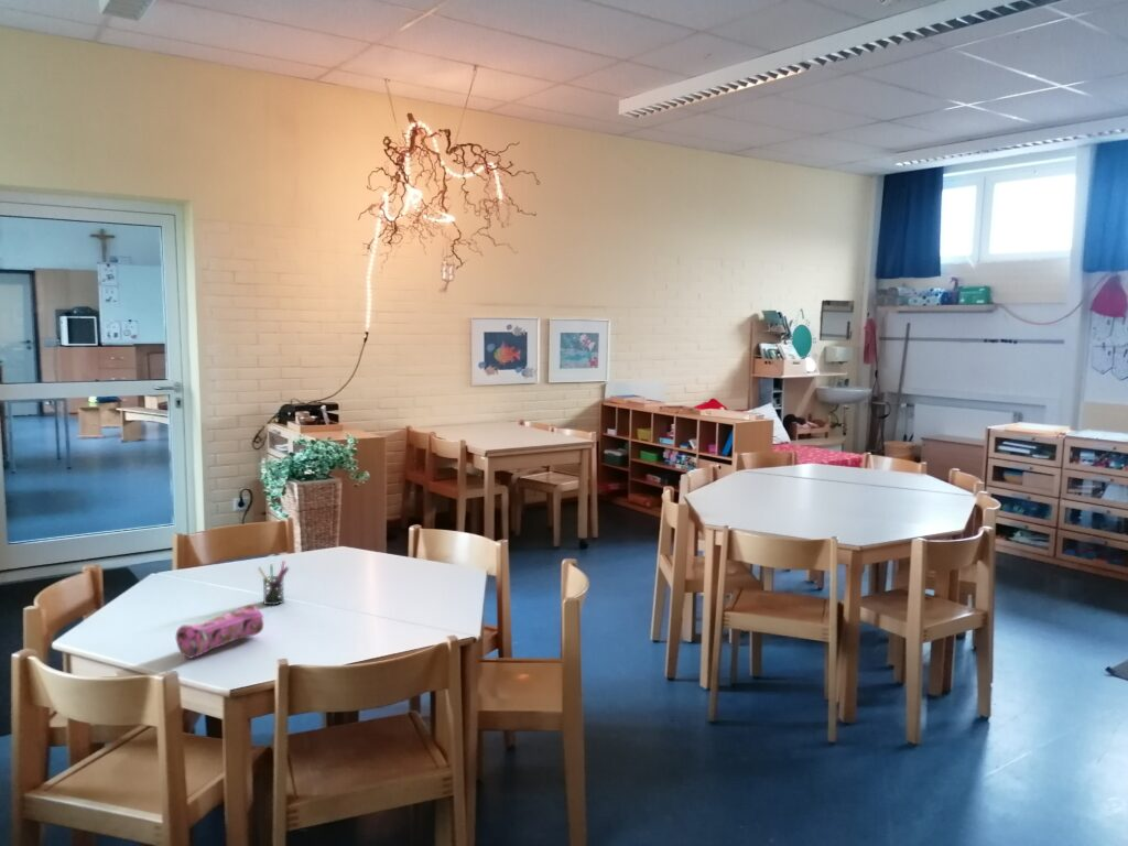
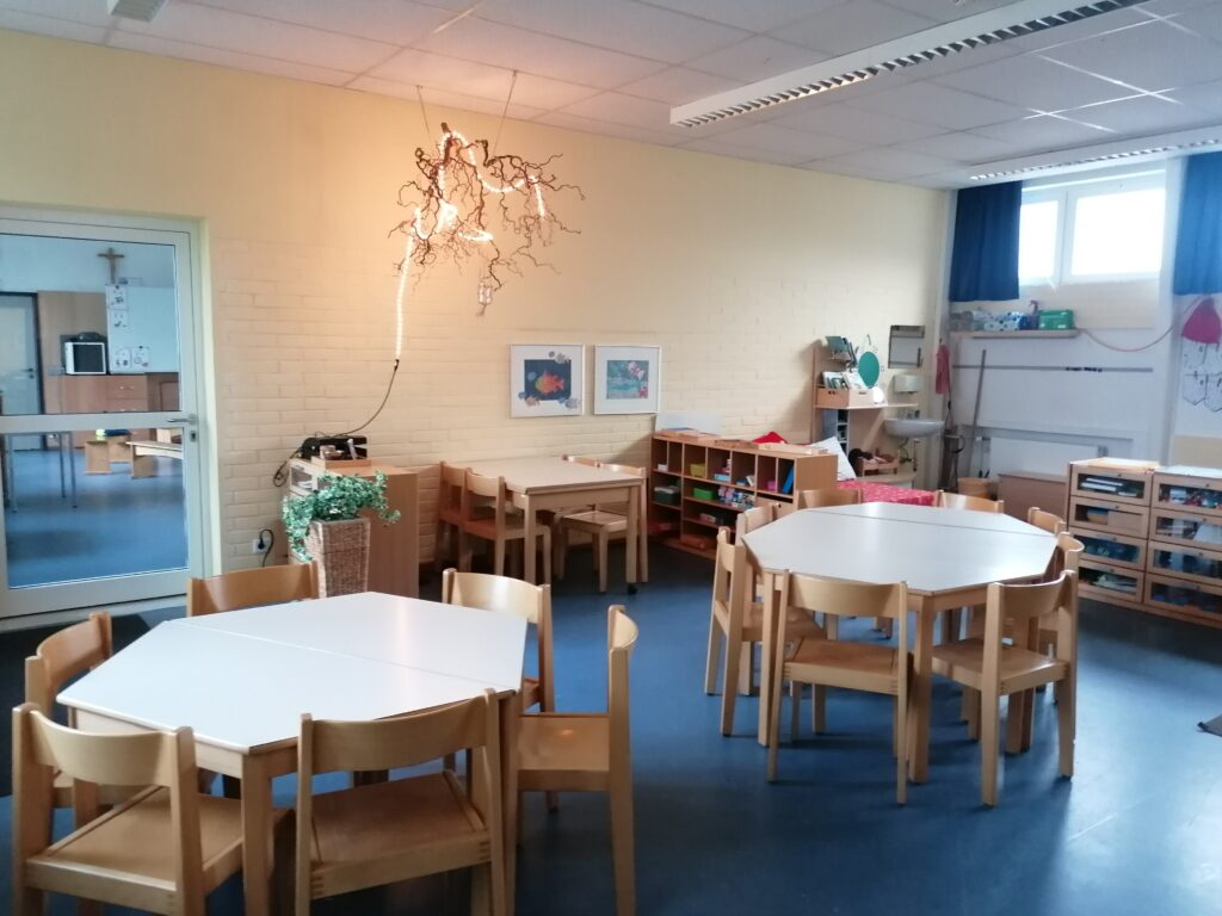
- pen holder [257,560,290,606]
- pencil case [175,604,265,660]
